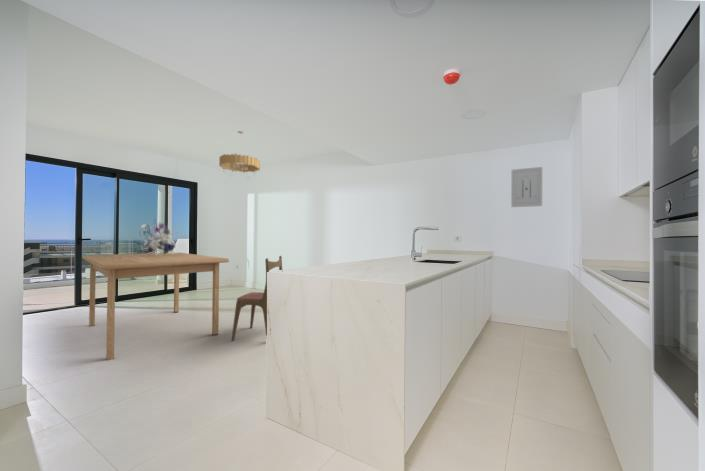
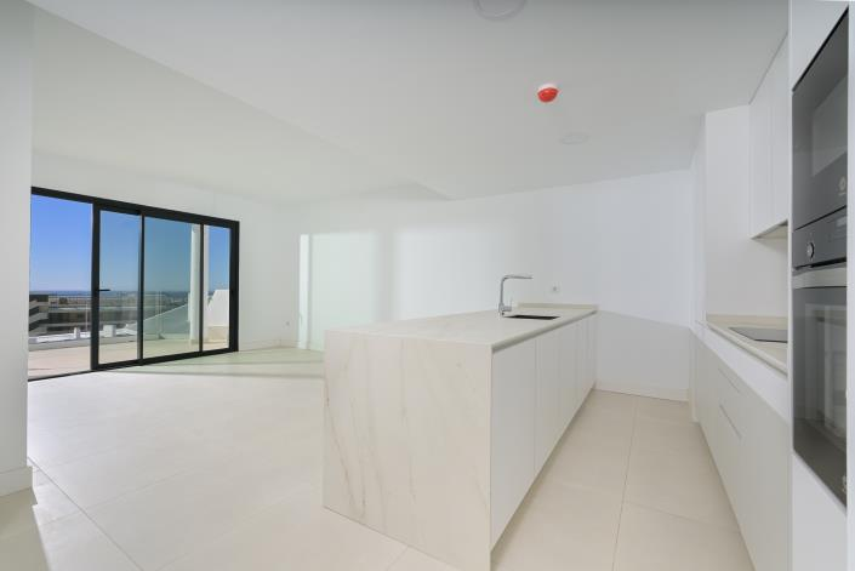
- chandelier [218,130,261,180]
- dining chair [230,255,283,342]
- table [82,252,230,361]
- bouquet [139,217,179,255]
- wall art [510,166,543,208]
